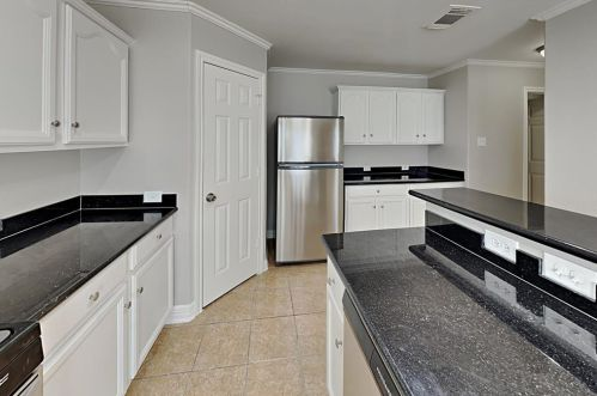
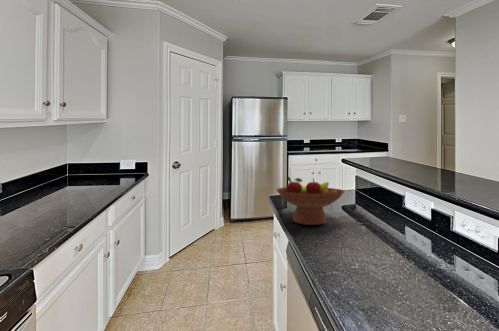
+ fruit bowl [275,175,346,226]
